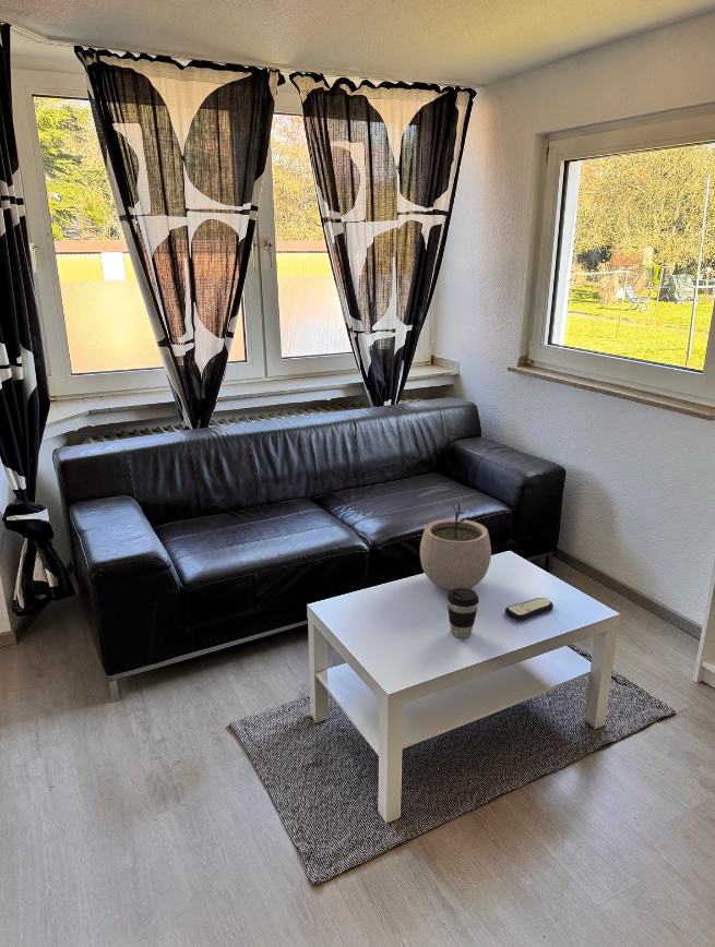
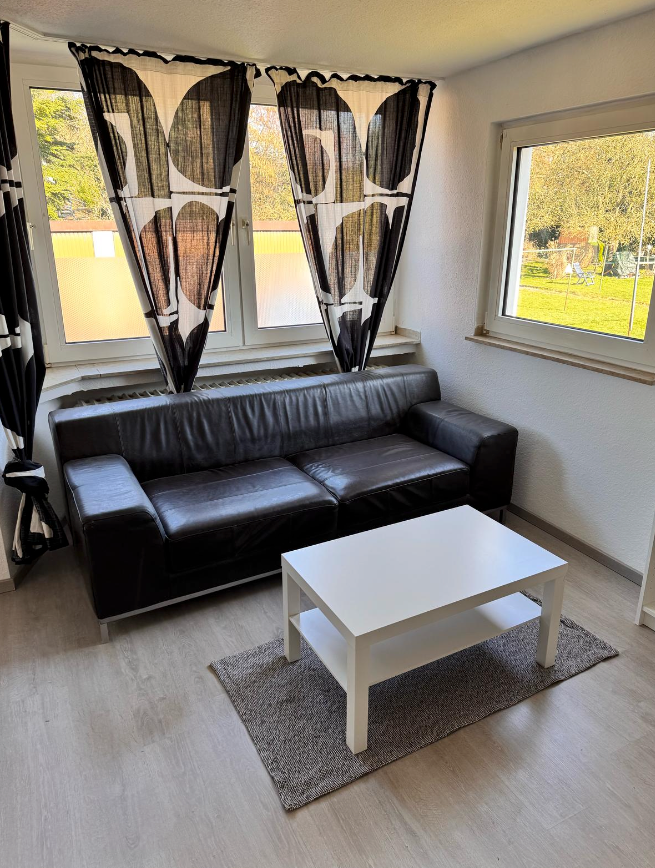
- remote control [504,597,555,622]
- plant pot [419,502,492,591]
- coffee cup [446,588,480,639]
